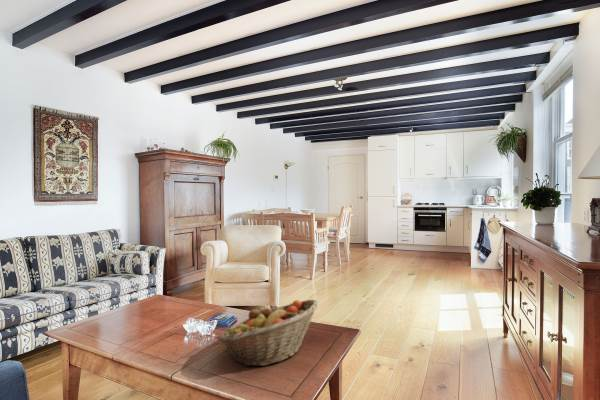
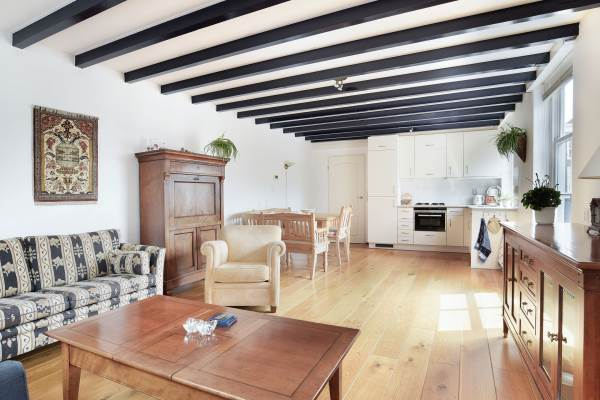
- fruit basket [217,299,319,367]
